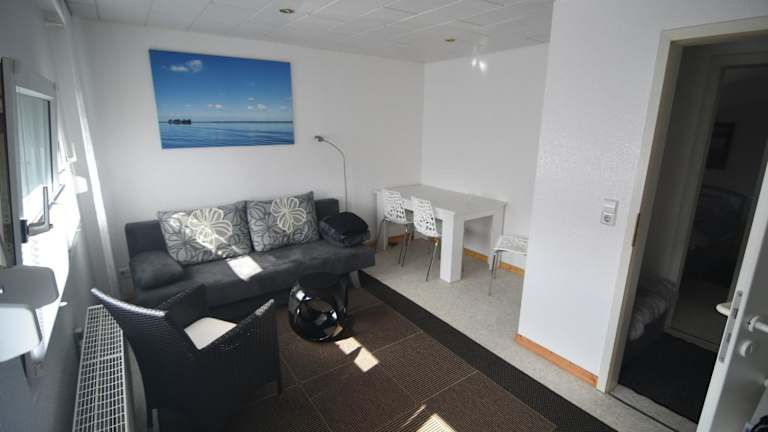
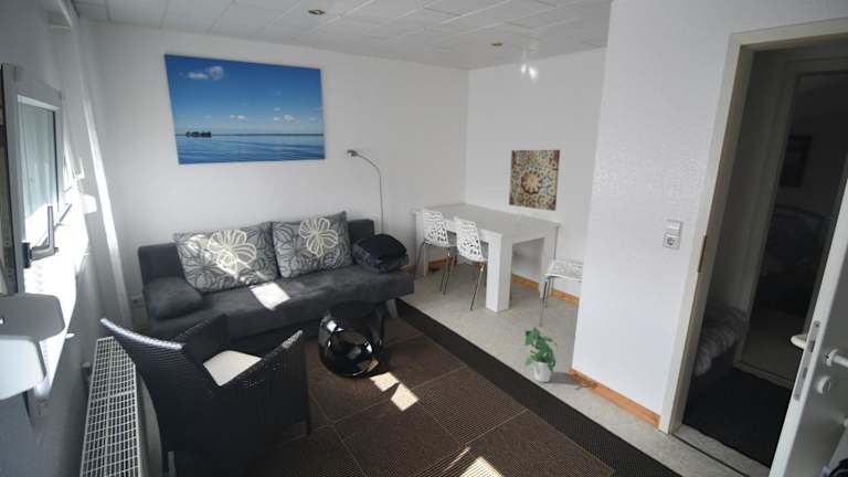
+ wall art [508,149,561,212]
+ potted plant [523,326,559,383]
